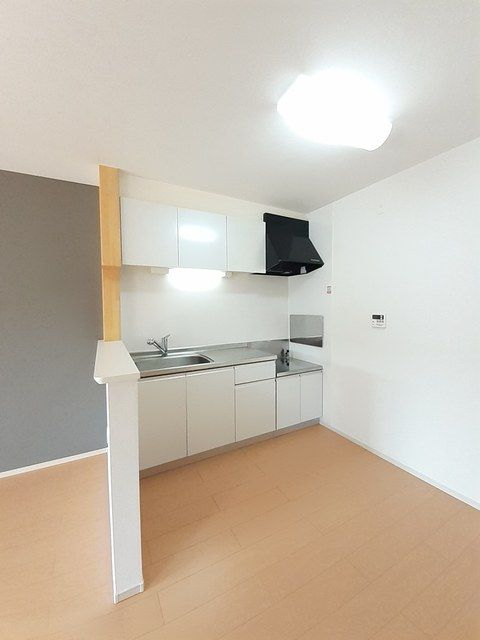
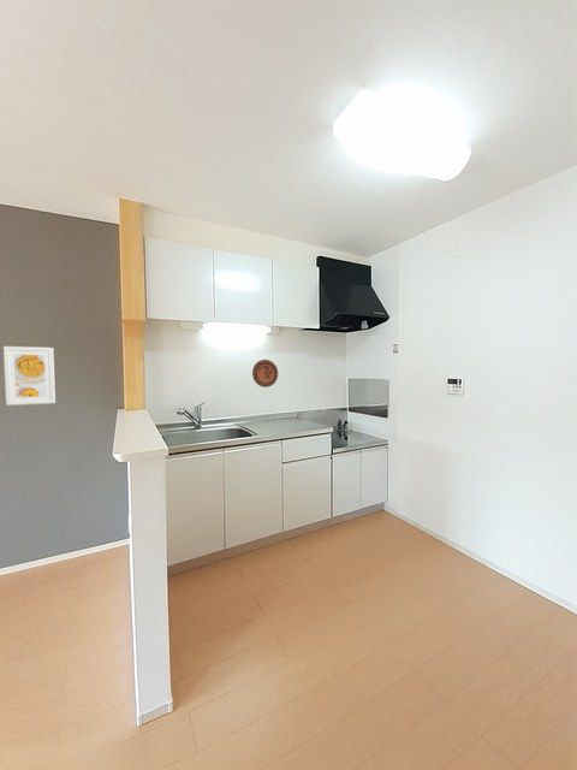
+ decorative plate [251,359,279,389]
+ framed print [2,345,56,407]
